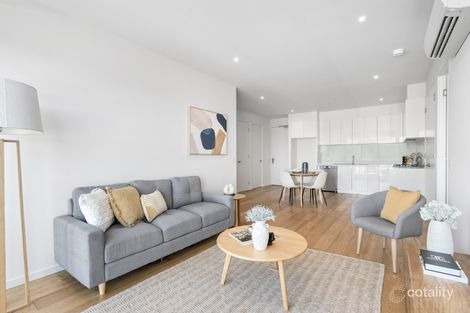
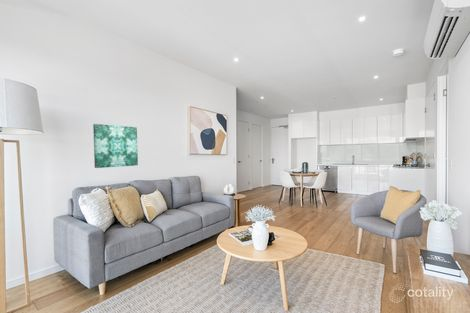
+ wall art [92,123,139,169]
